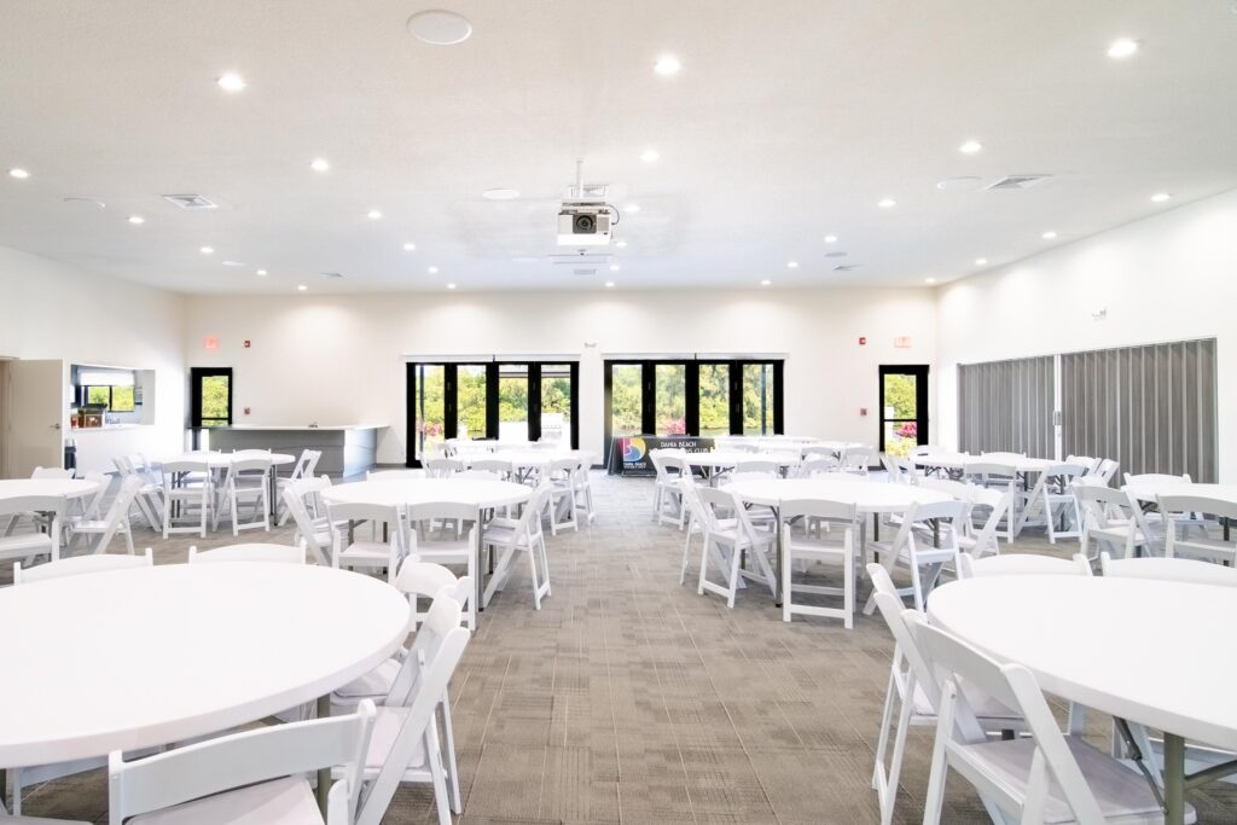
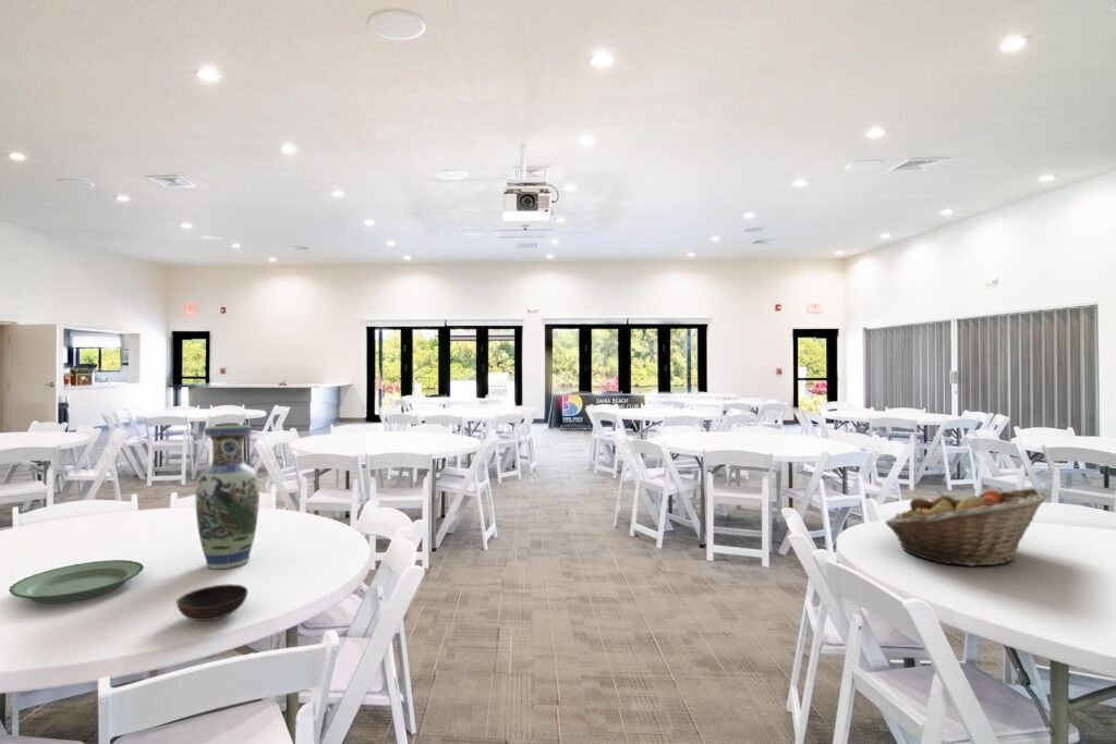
+ bowl [175,583,248,622]
+ vase [194,424,260,570]
+ fruit basket [884,487,1048,568]
+ plate [8,559,145,603]
